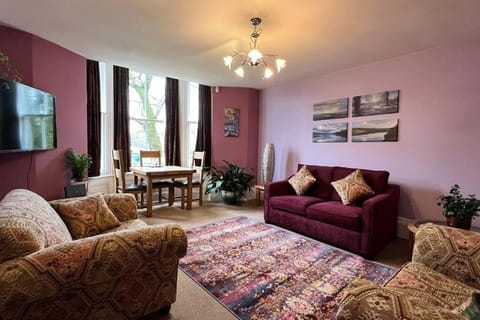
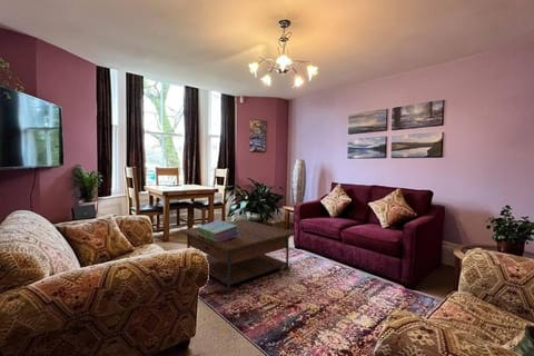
+ coffee table [179,218,297,294]
+ stack of books [197,219,240,244]
